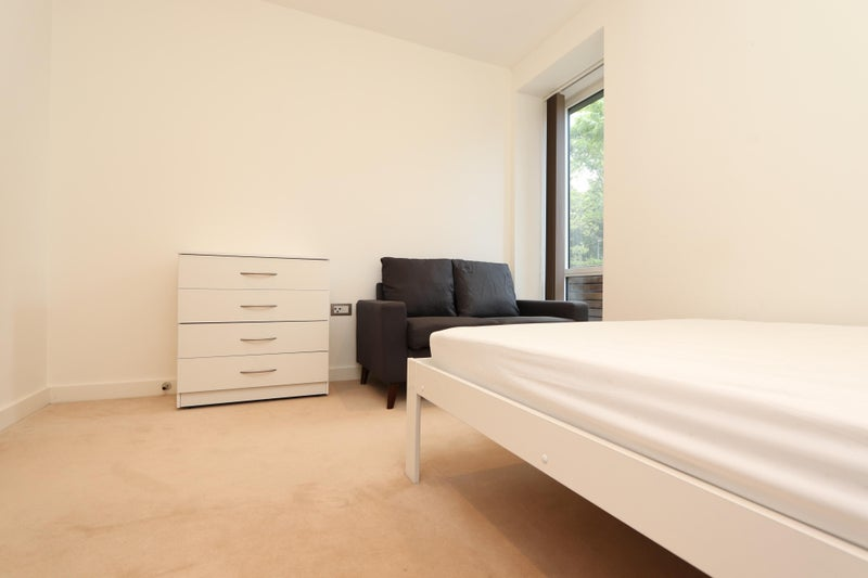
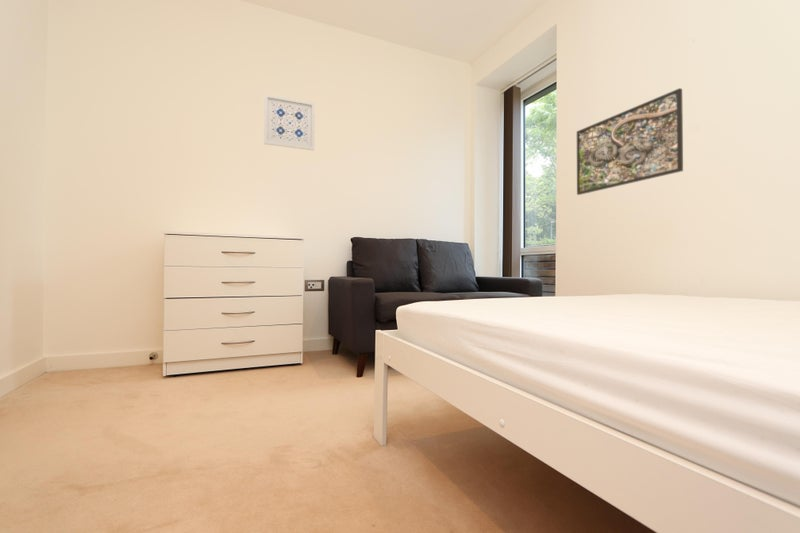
+ wall art [263,93,316,152]
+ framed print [576,87,684,196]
